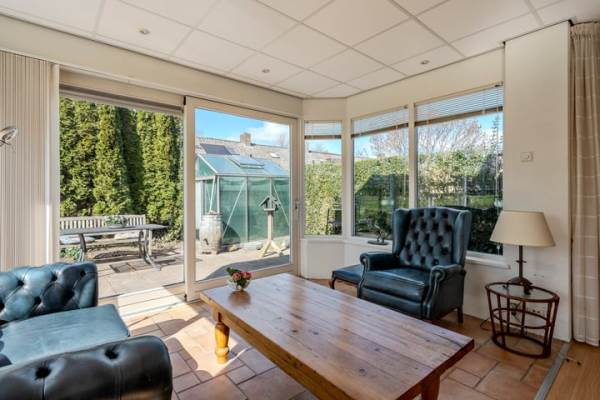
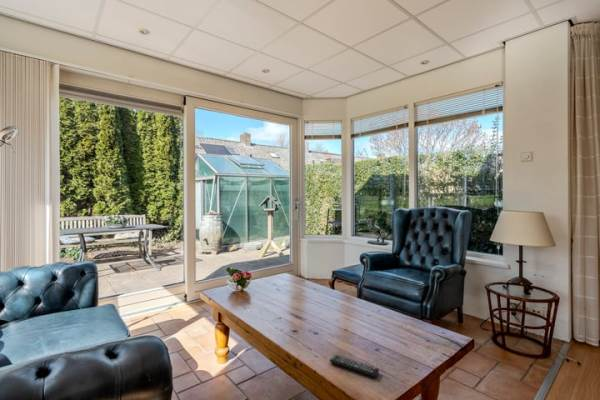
+ remote control [328,354,380,378]
